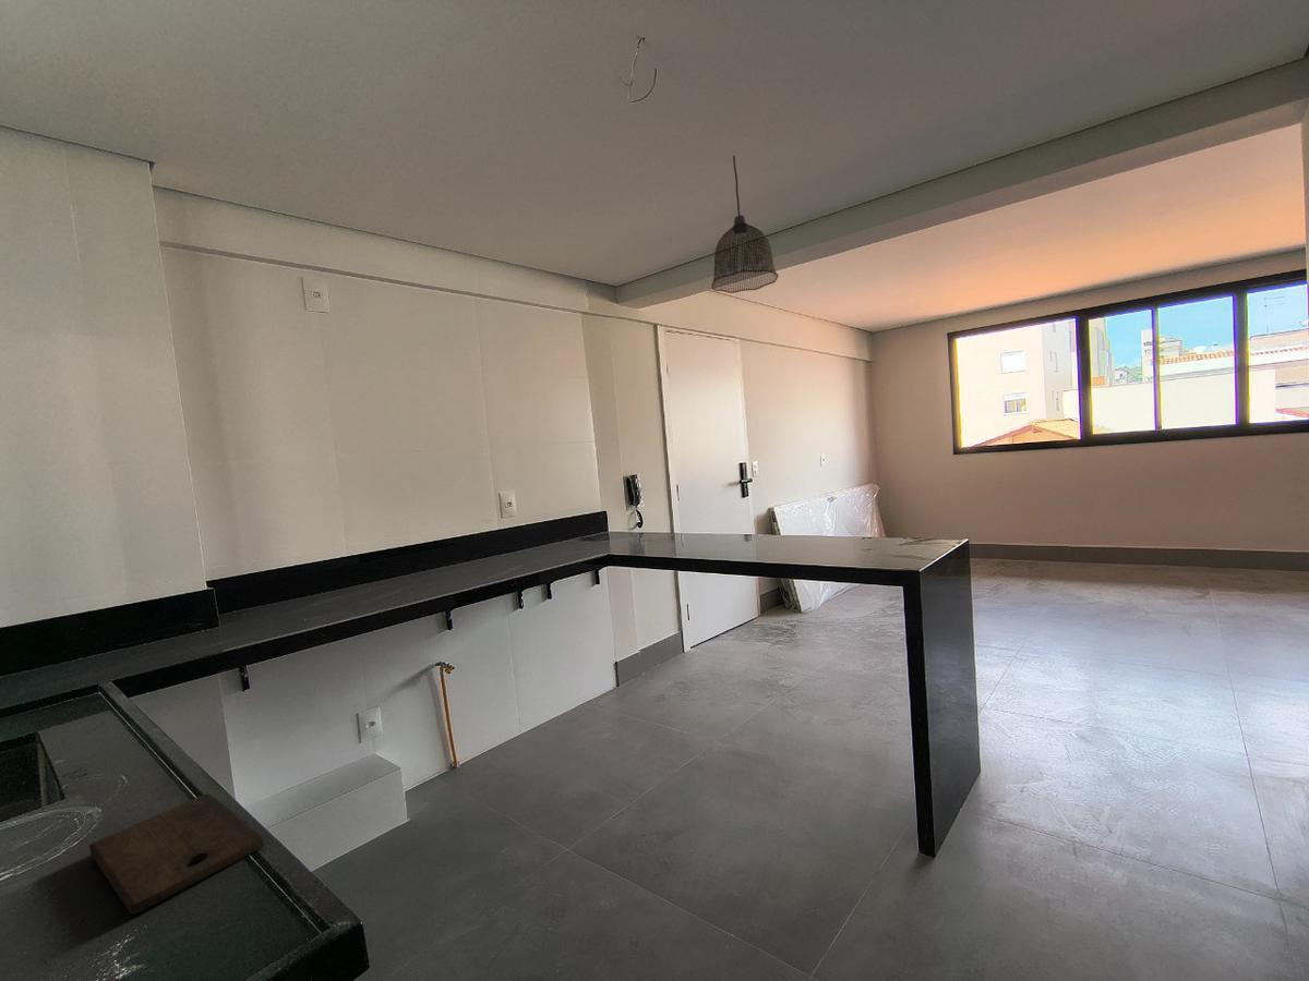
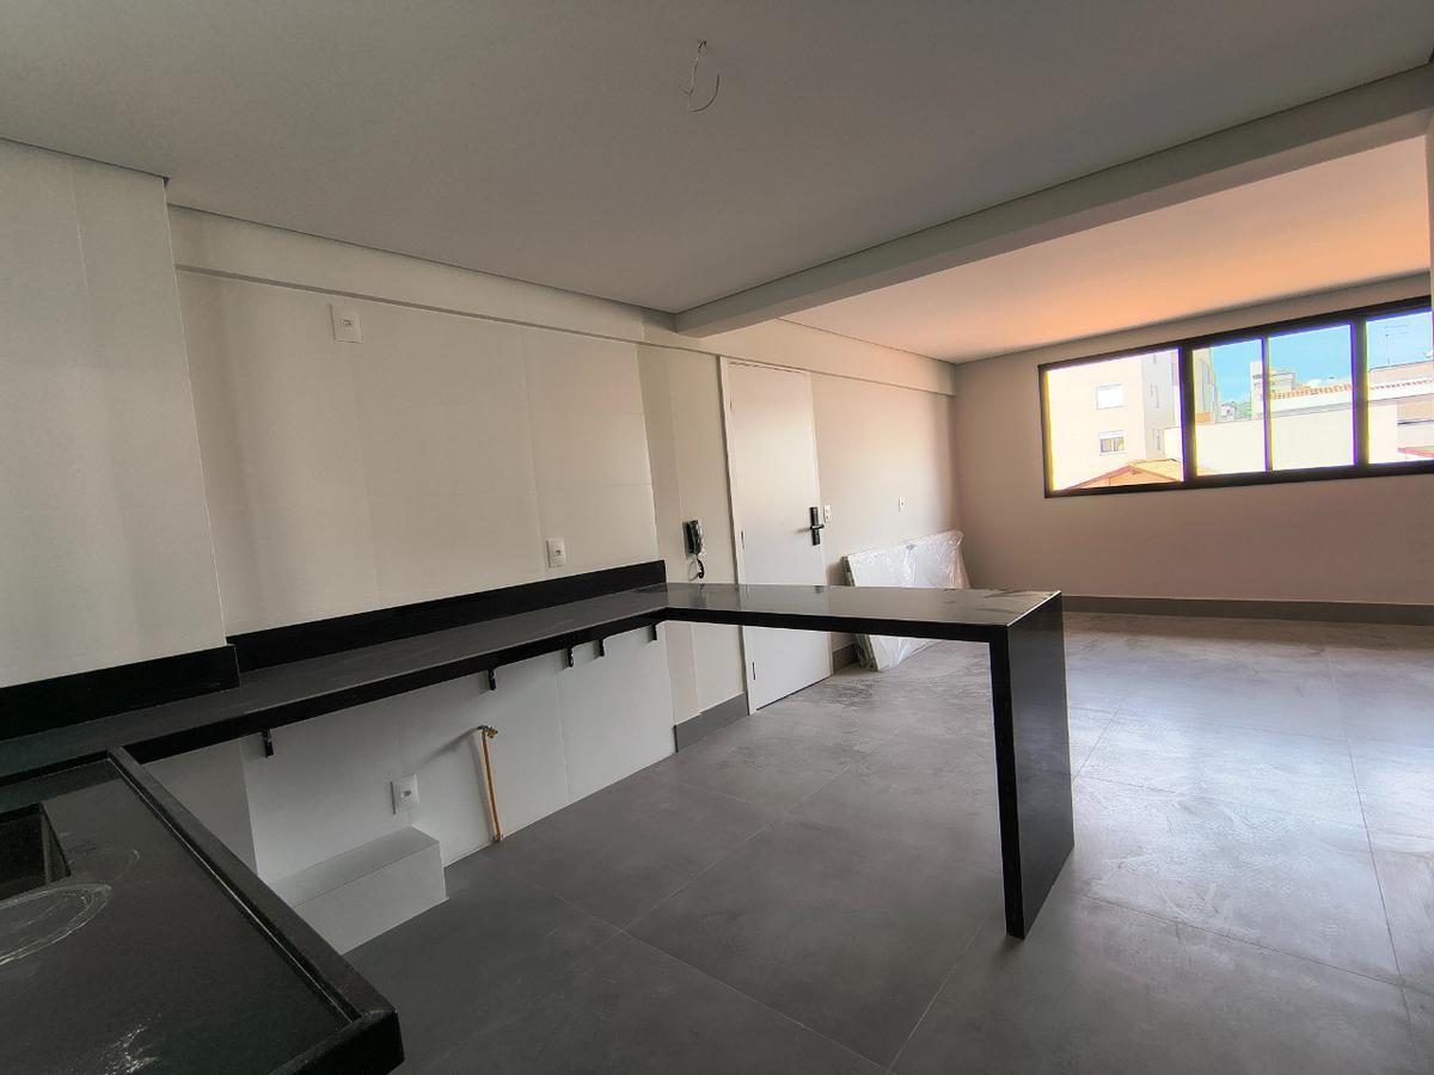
- pendant lamp [710,155,780,294]
- cutting board [88,792,266,916]
